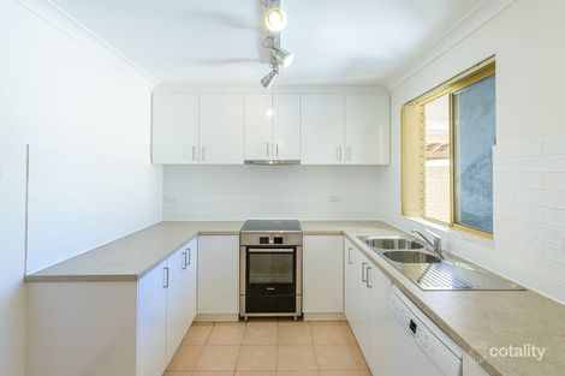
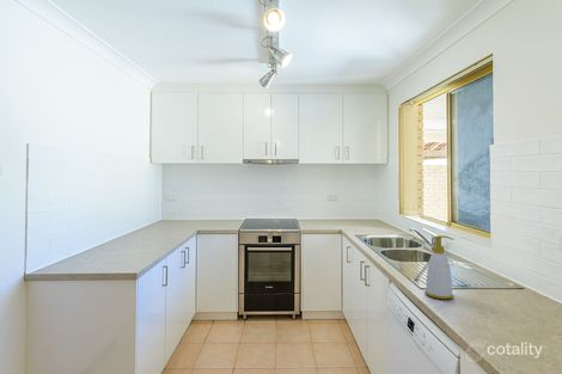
+ soap bottle [424,234,454,300]
